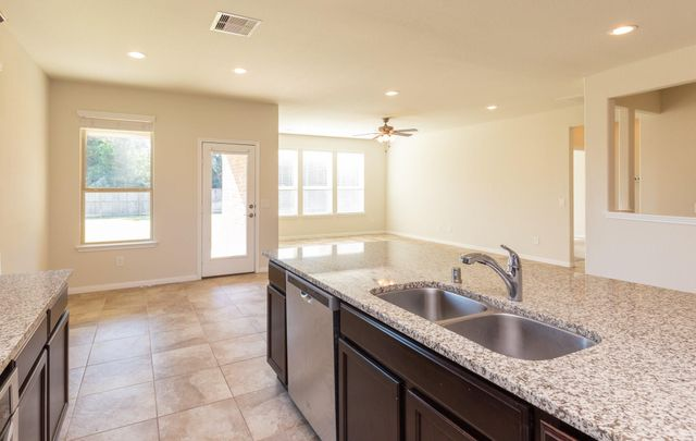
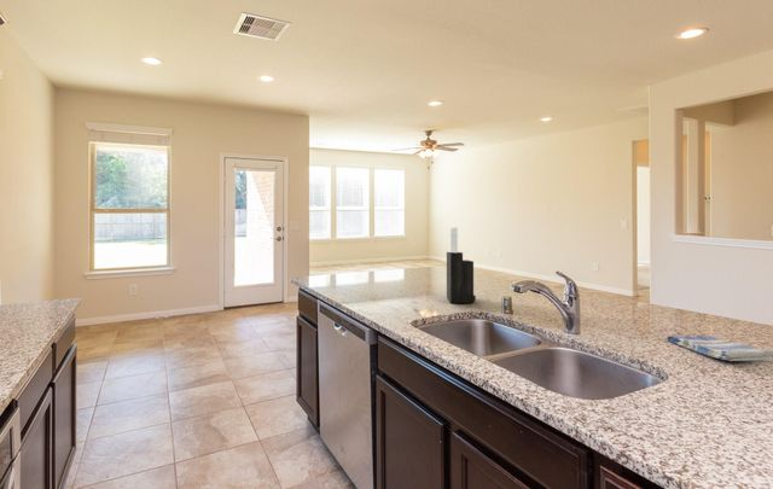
+ knife block [446,226,477,304]
+ dish towel [667,334,773,362]
